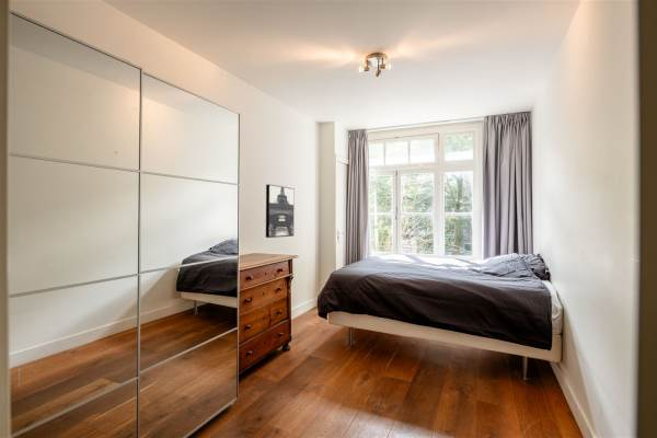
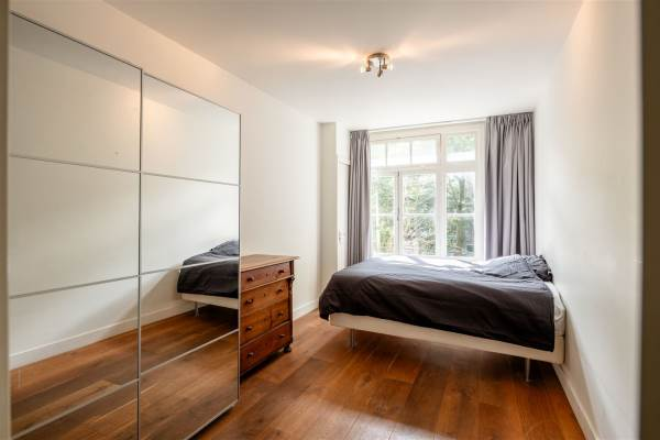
- wall art [265,183,296,239]
